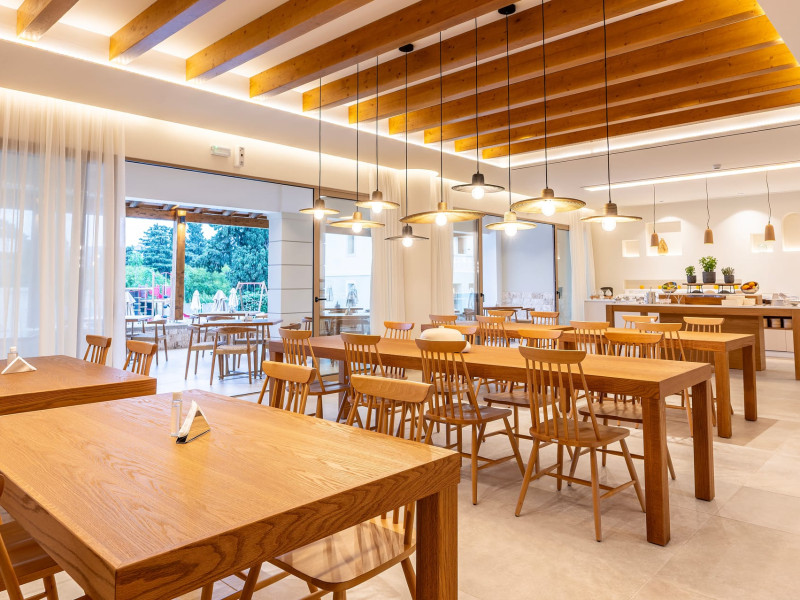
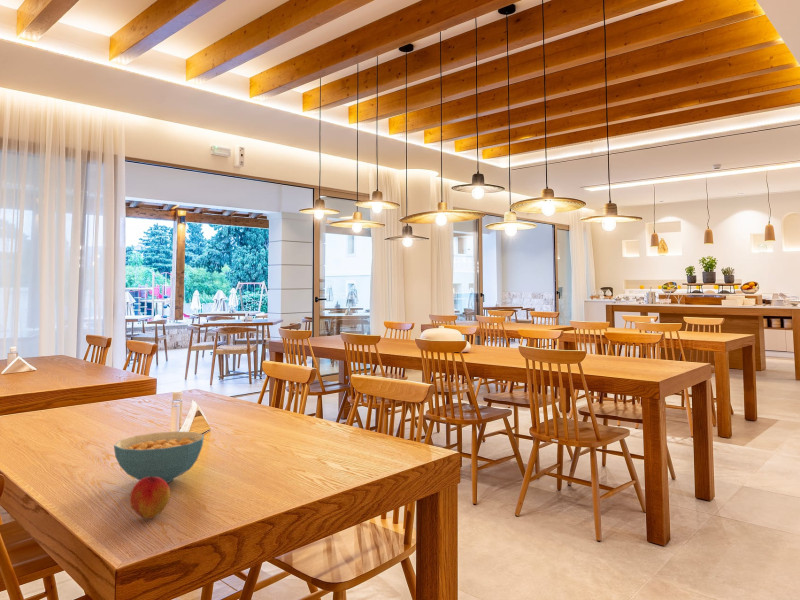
+ peach [129,477,171,520]
+ cereal bowl [113,430,205,484]
